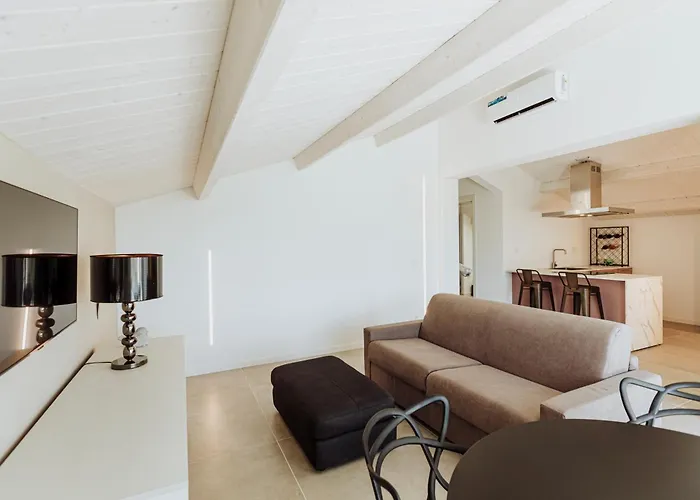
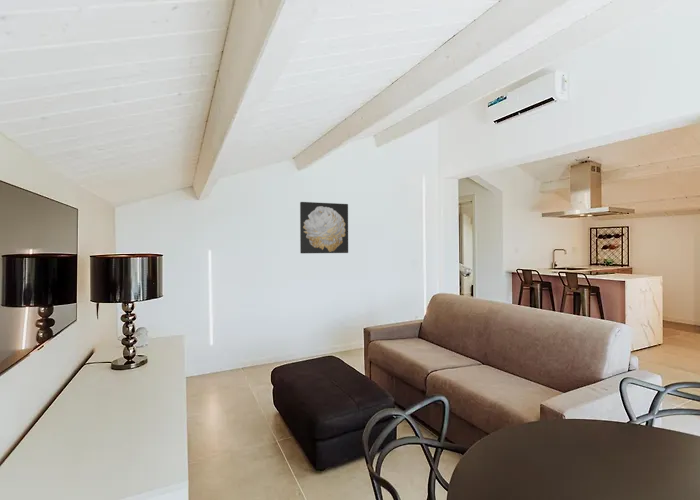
+ wall art [299,201,349,254]
